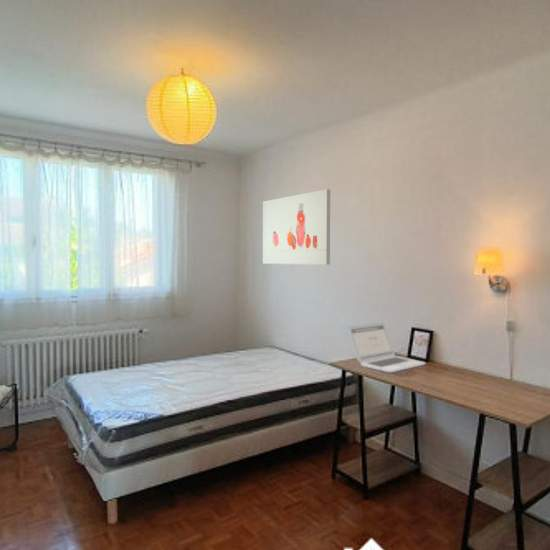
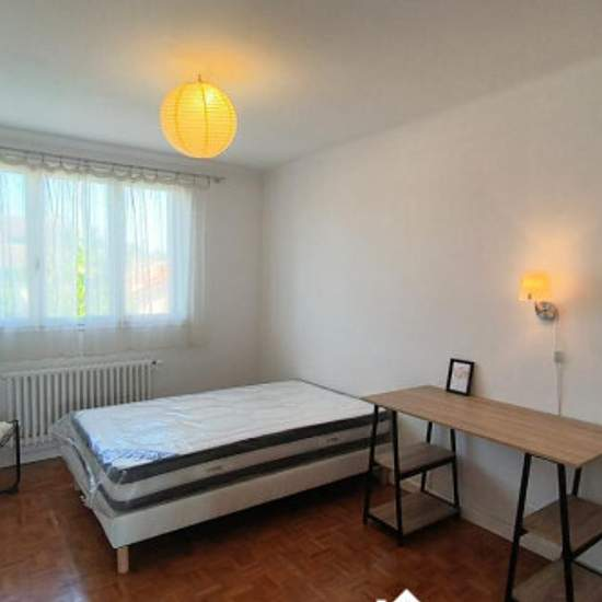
- wall art [262,188,331,265]
- laptop [347,321,426,373]
